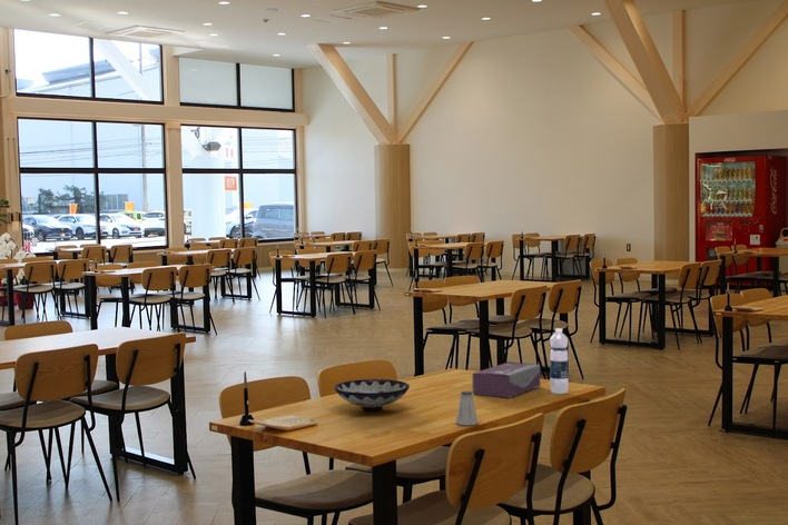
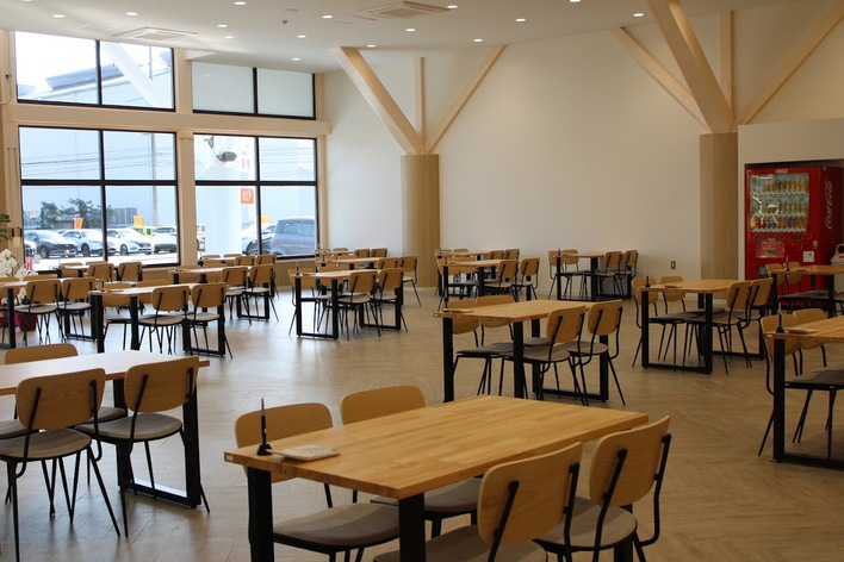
- bowl [333,378,411,412]
- water bottle [549,327,569,395]
- tissue box [472,361,541,399]
- saltshaker [454,390,480,426]
